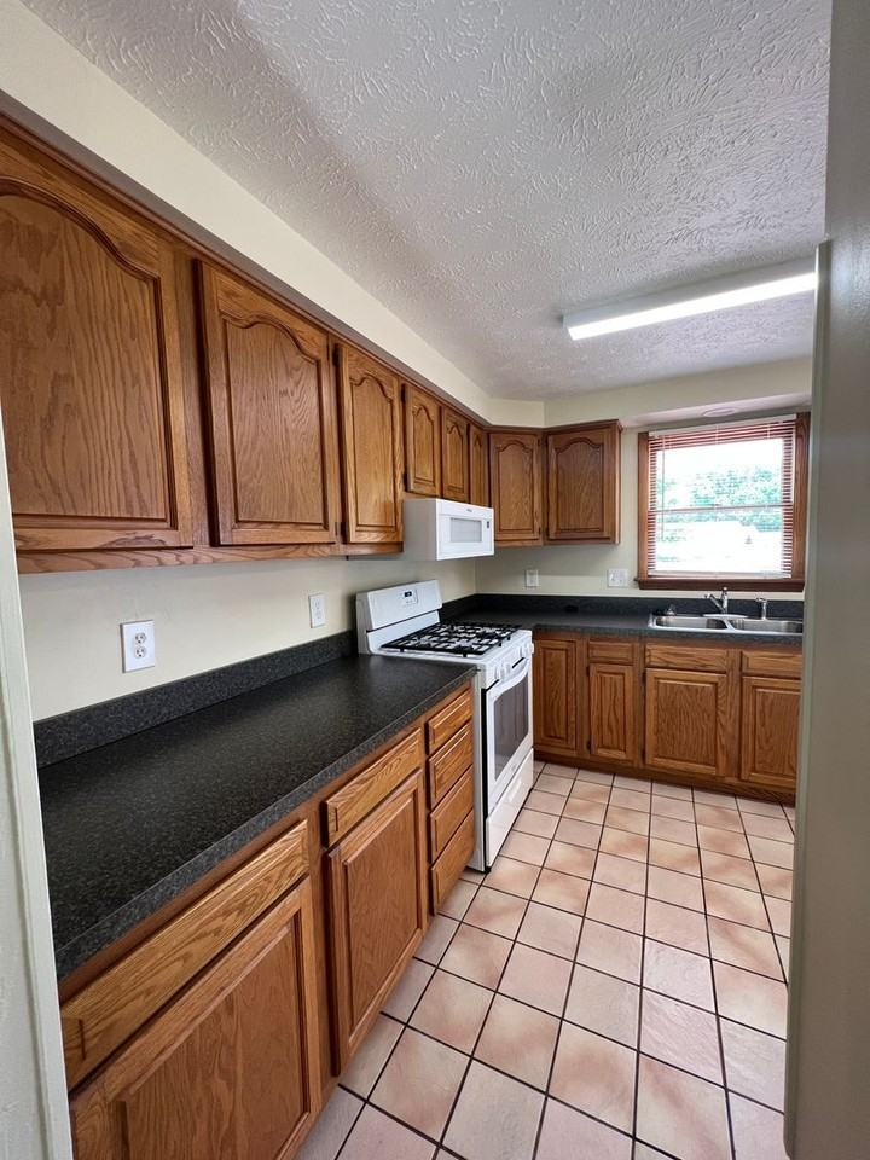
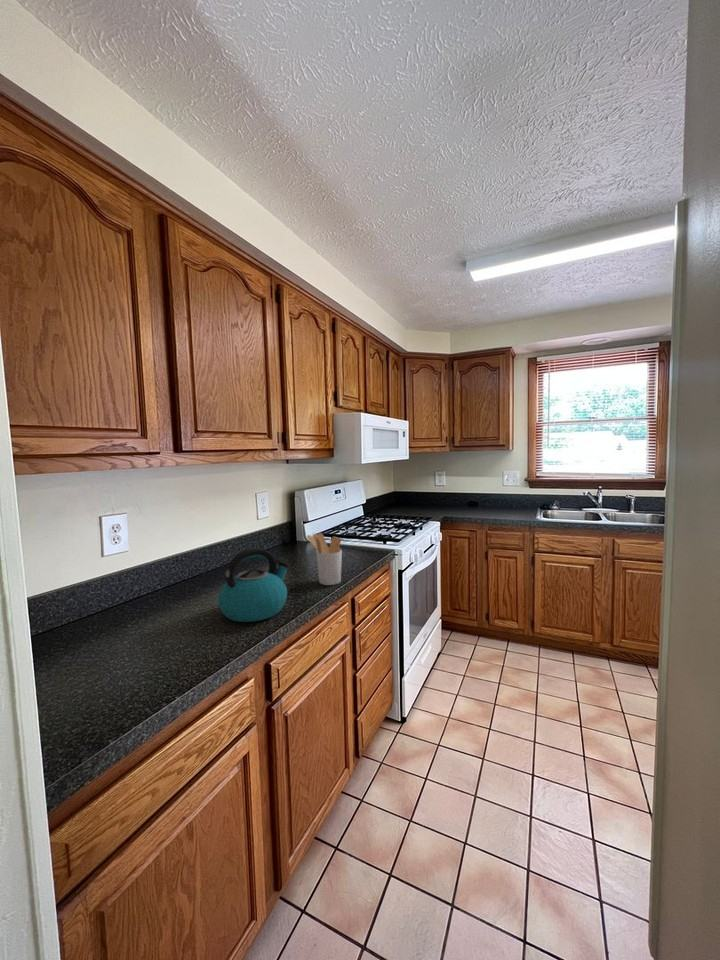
+ kettle [217,547,291,623]
+ utensil holder [306,532,343,586]
